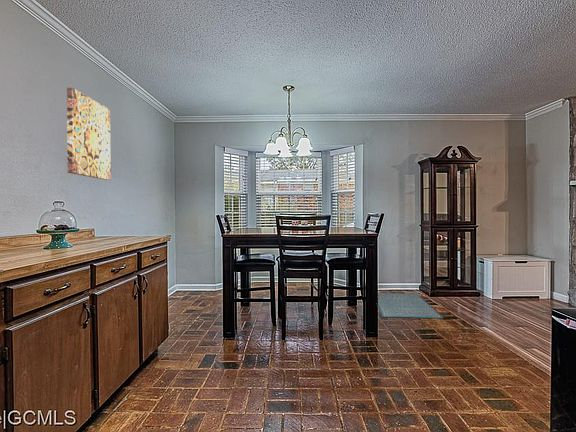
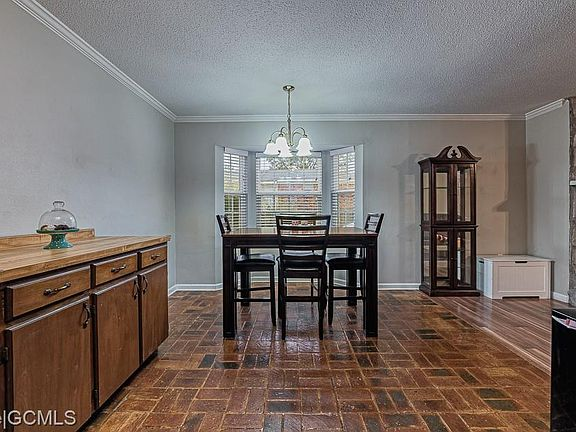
- wall art [66,87,111,181]
- rug [377,292,444,319]
